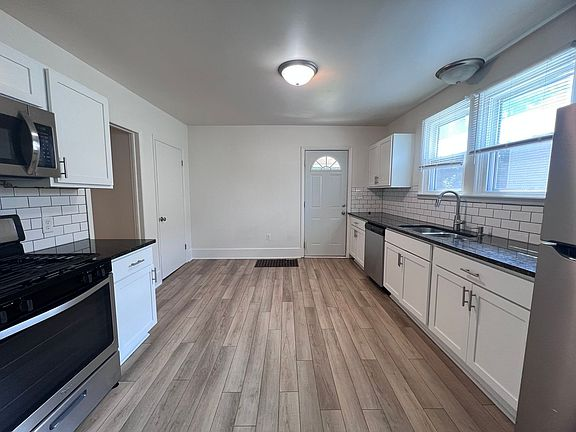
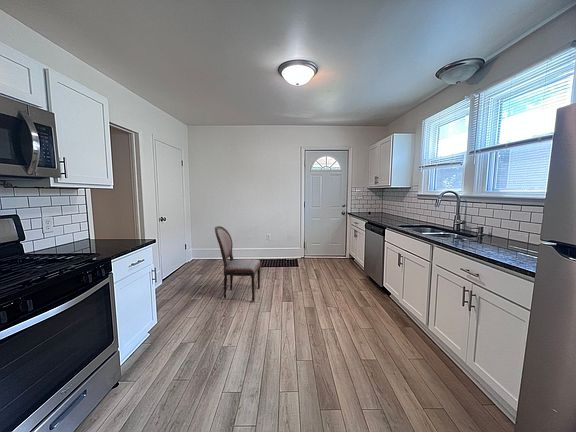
+ dining chair [214,225,261,302]
